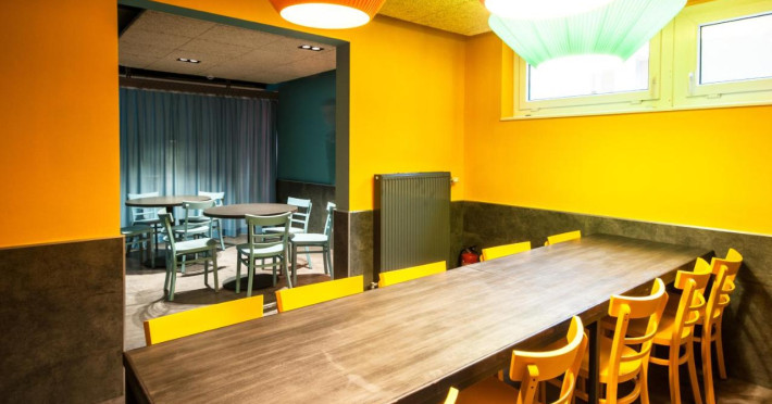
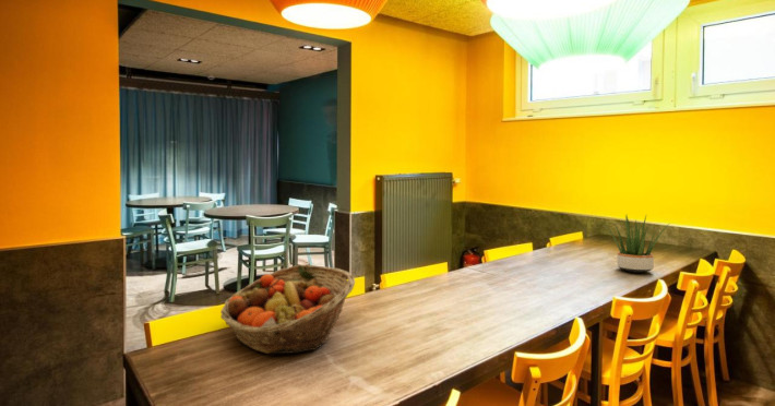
+ fruit basket [219,264,356,355]
+ potted plant [604,214,671,274]
